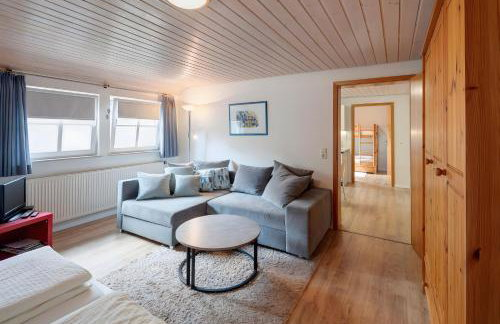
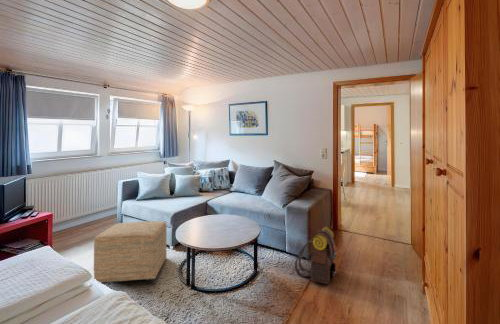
+ backpack [294,225,337,286]
+ ottoman [93,220,168,285]
